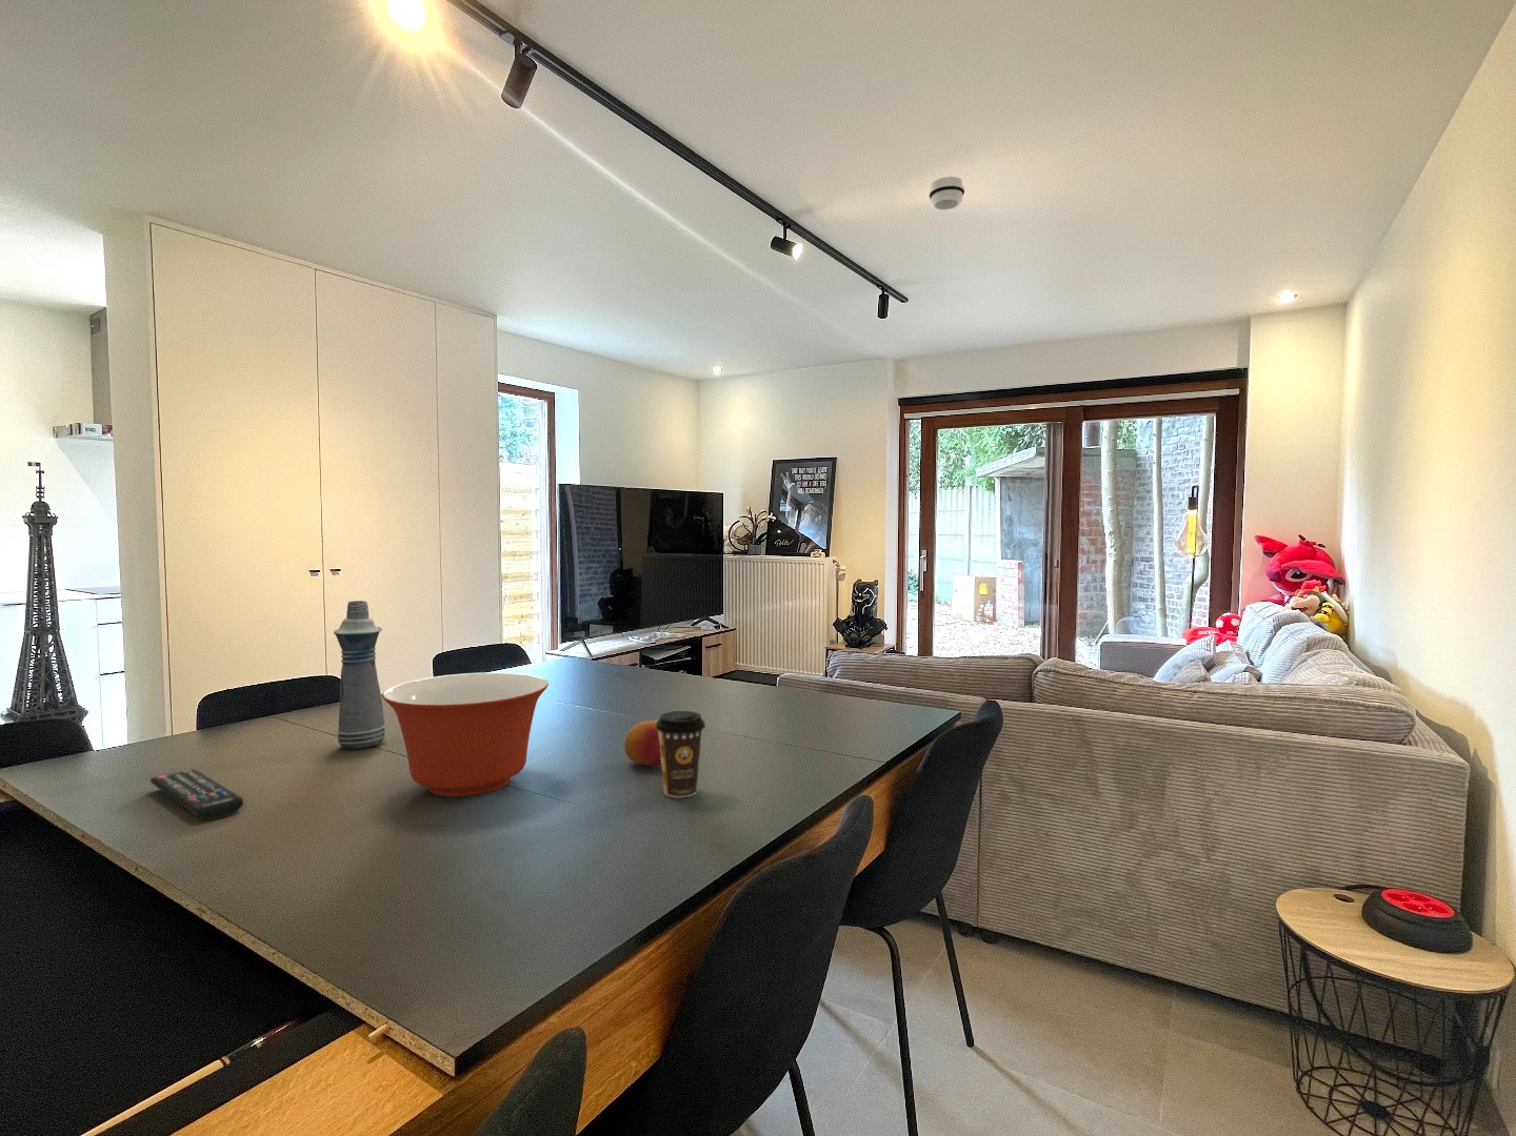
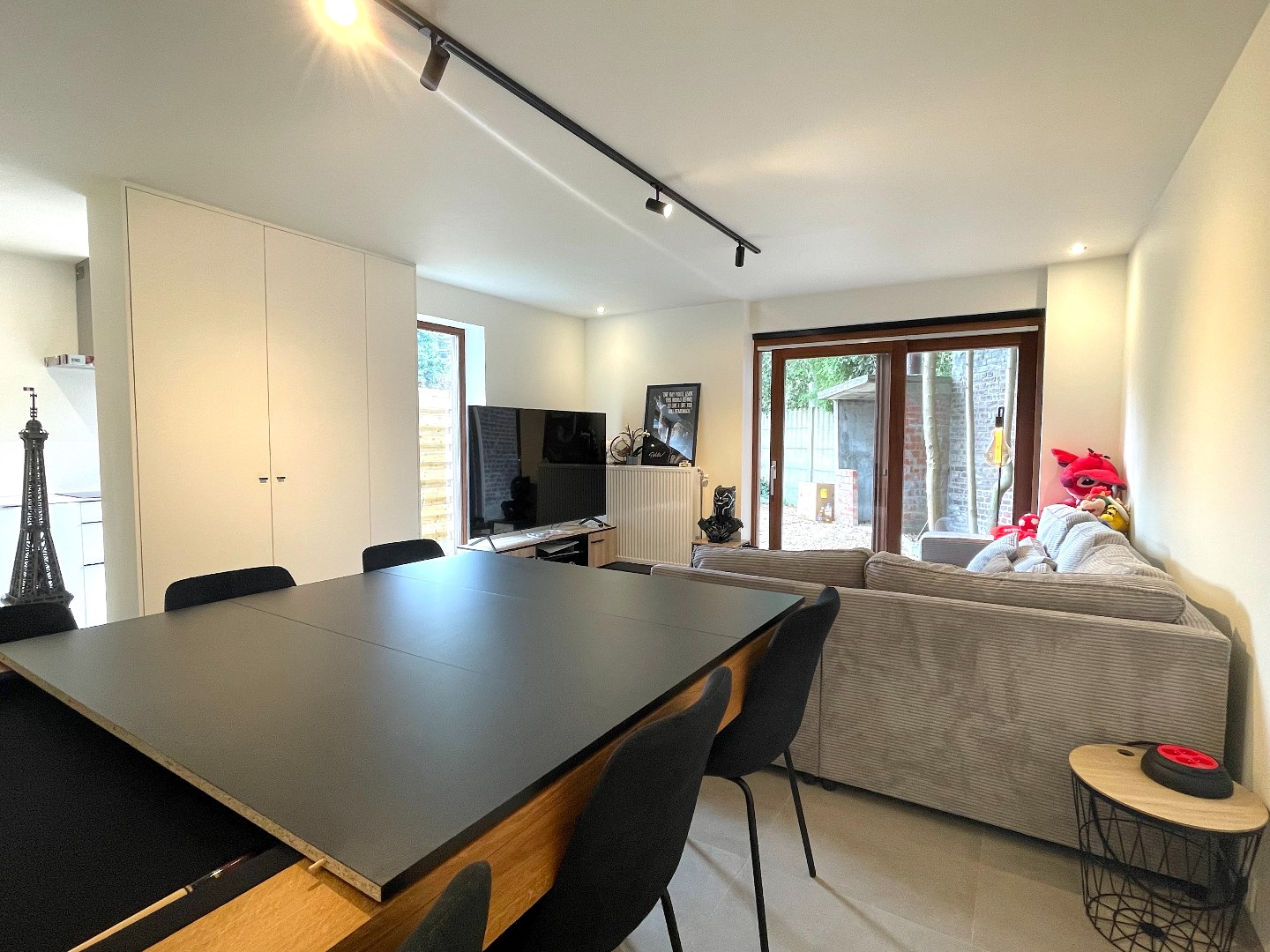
- remote control [149,767,245,821]
- smoke detector [928,175,966,211]
- mixing bowl [381,671,549,797]
- coffee cup [655,710,707,798]
- bottle [333,599,387,749]
- fruit [623,720,663,767]
